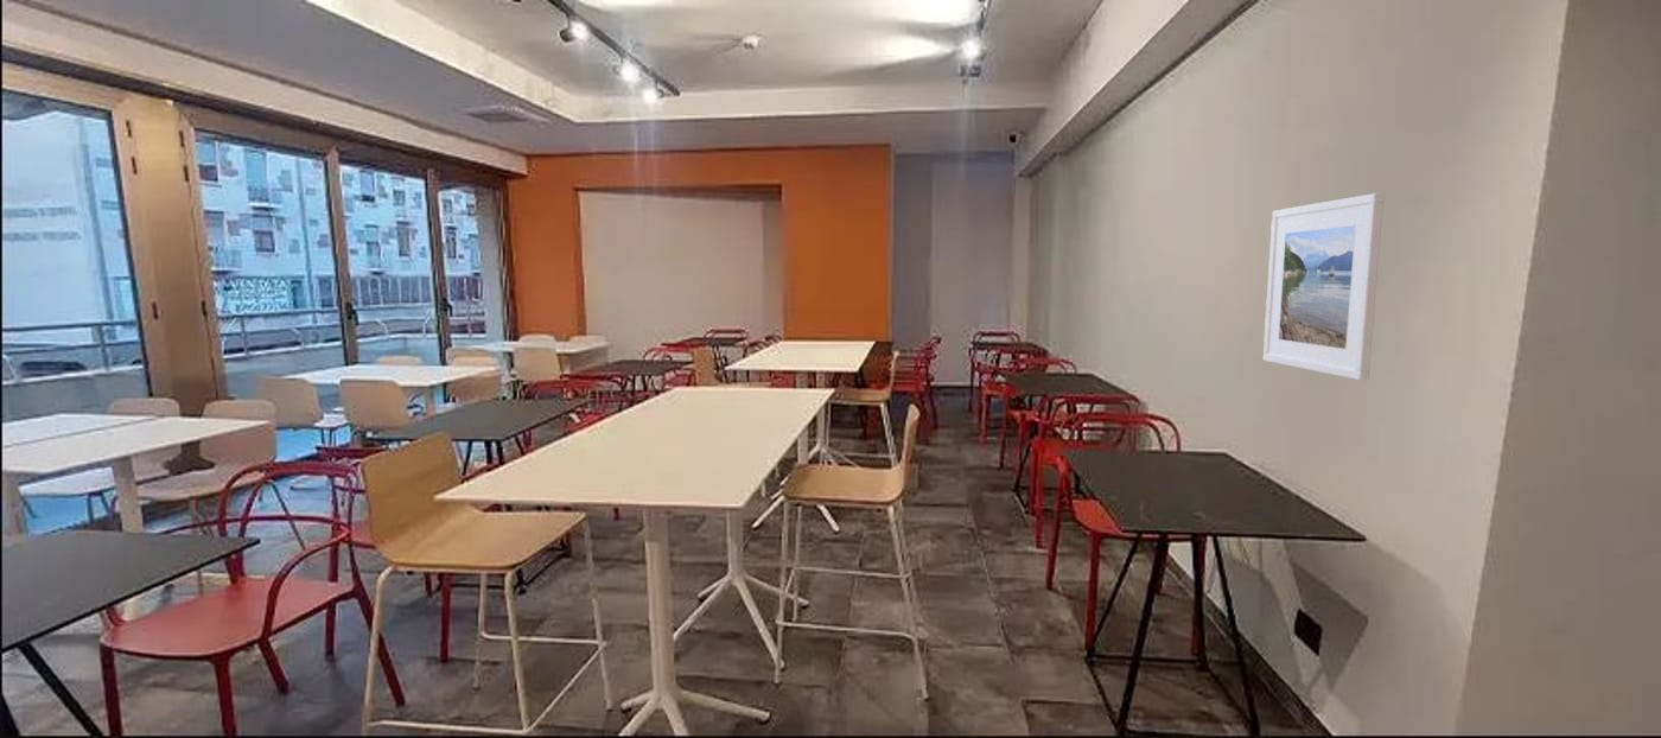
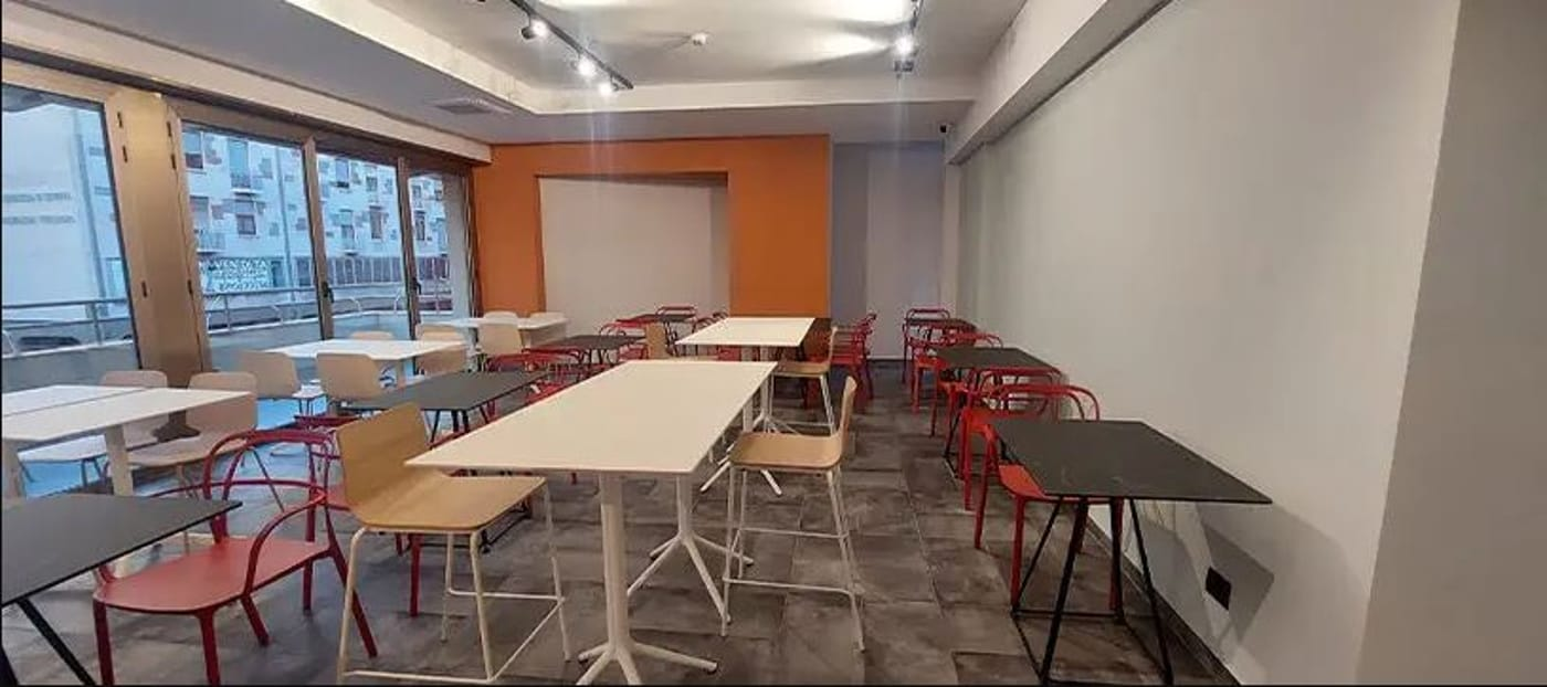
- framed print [1262,192,1385,381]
